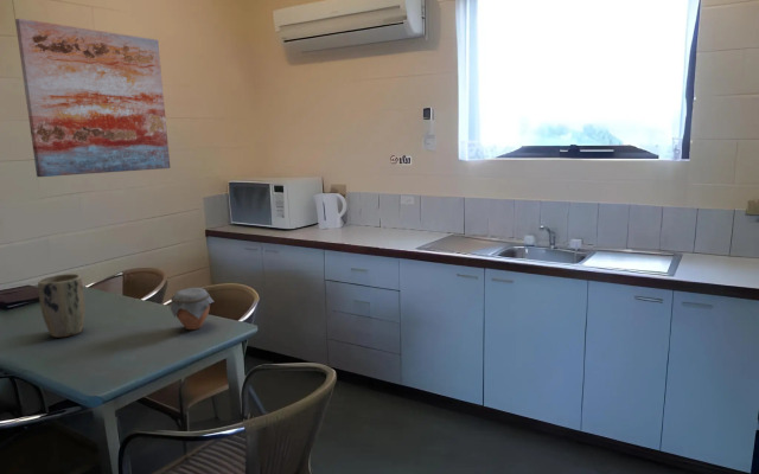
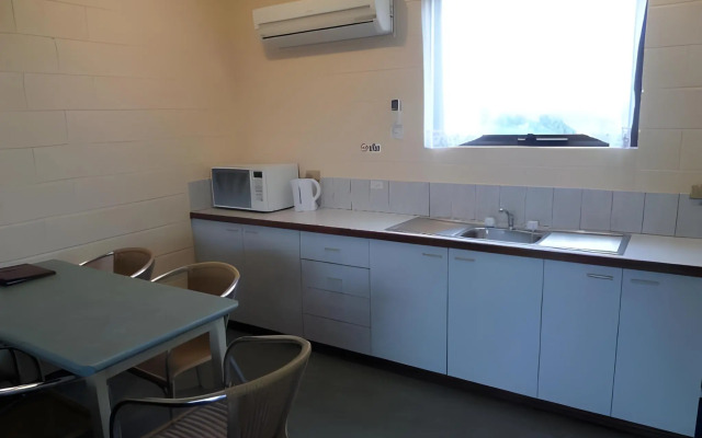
- jar [168,287,216,331]
- plant pot [37,273,87,339]
- wall art [14,18,171,178]
